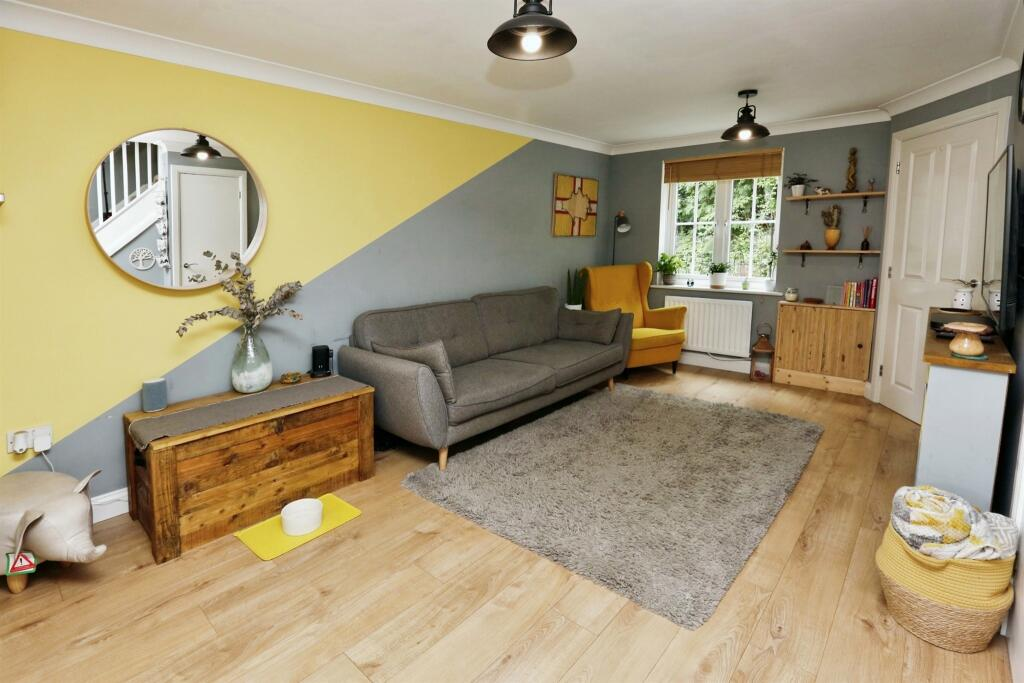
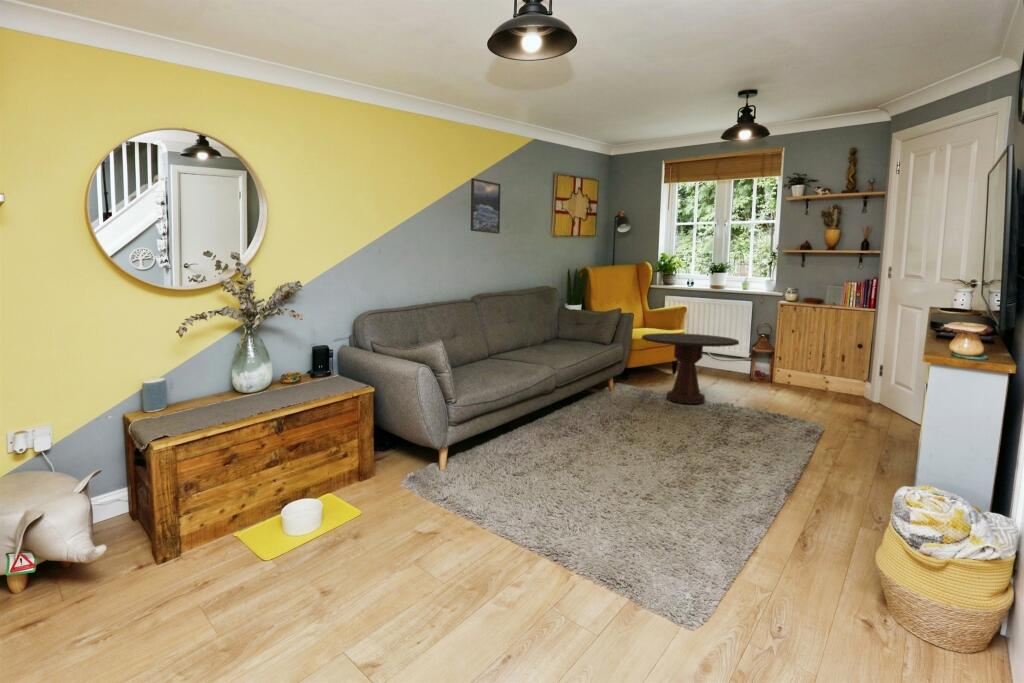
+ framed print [470,177,502,235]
+ side table [641,332,740,405]
